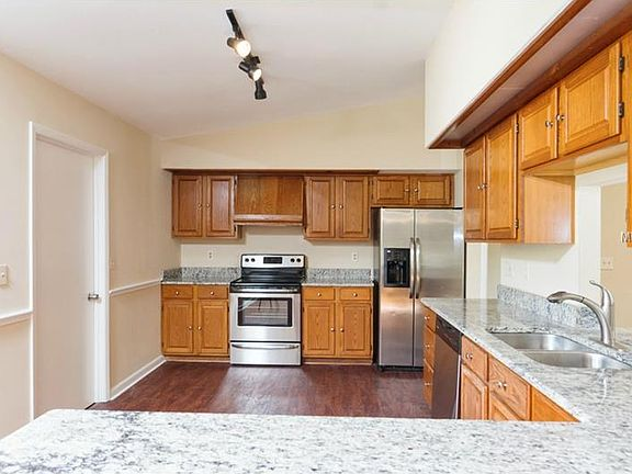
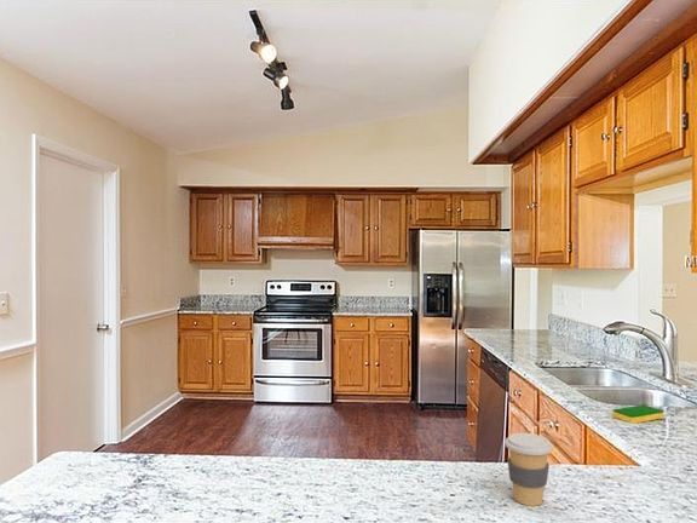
+ coffee cup [503,432,554,507]
+ dish sponge [612,403,664,425]
